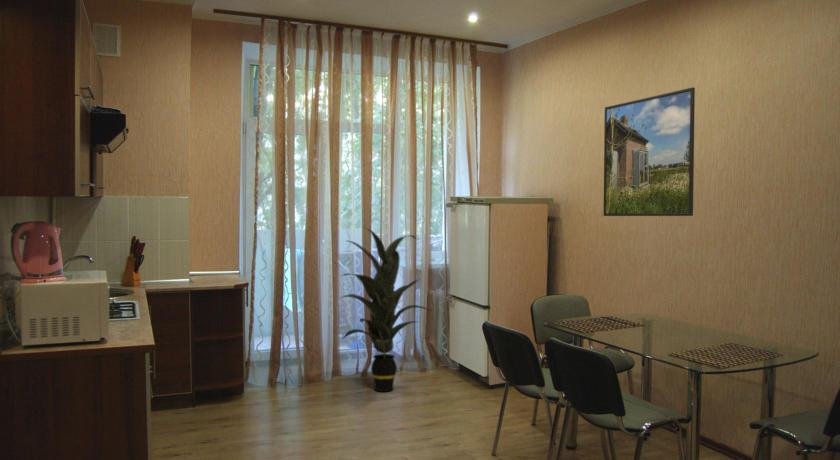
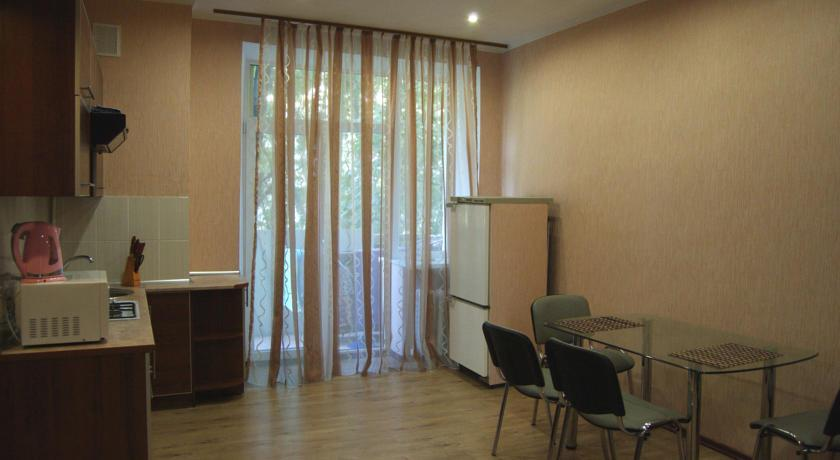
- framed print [603,86,696,217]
- indoor plant [339,226,432,393]
